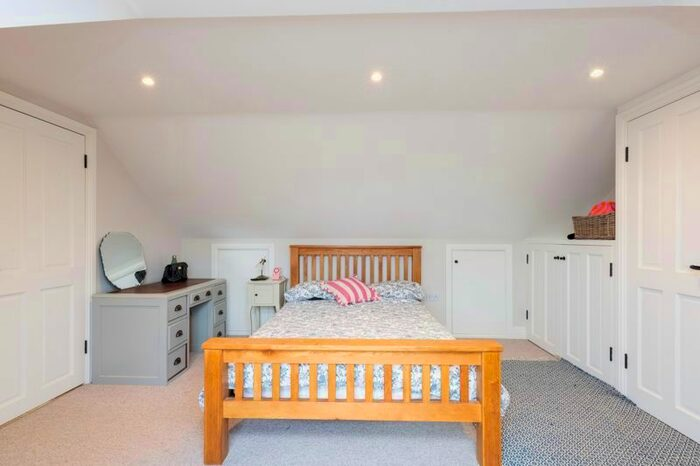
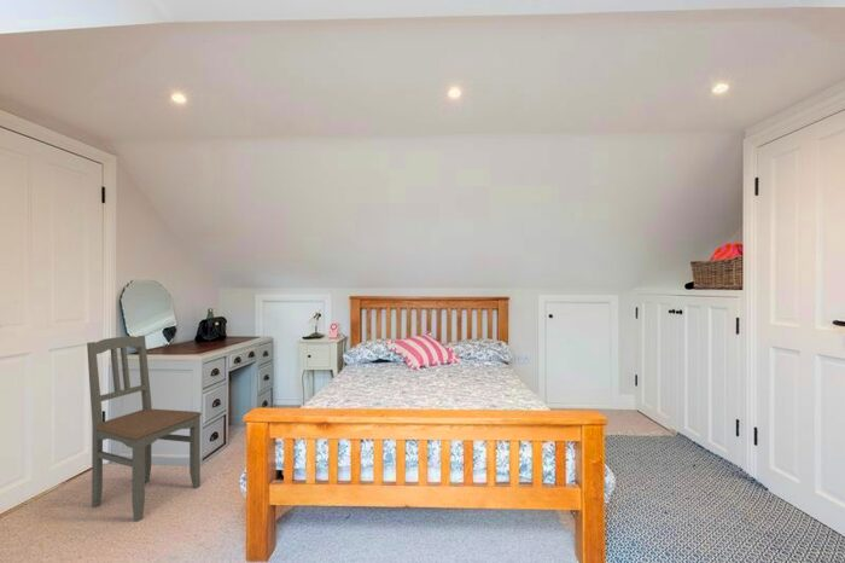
+ dining chair [86,335,203,523]
